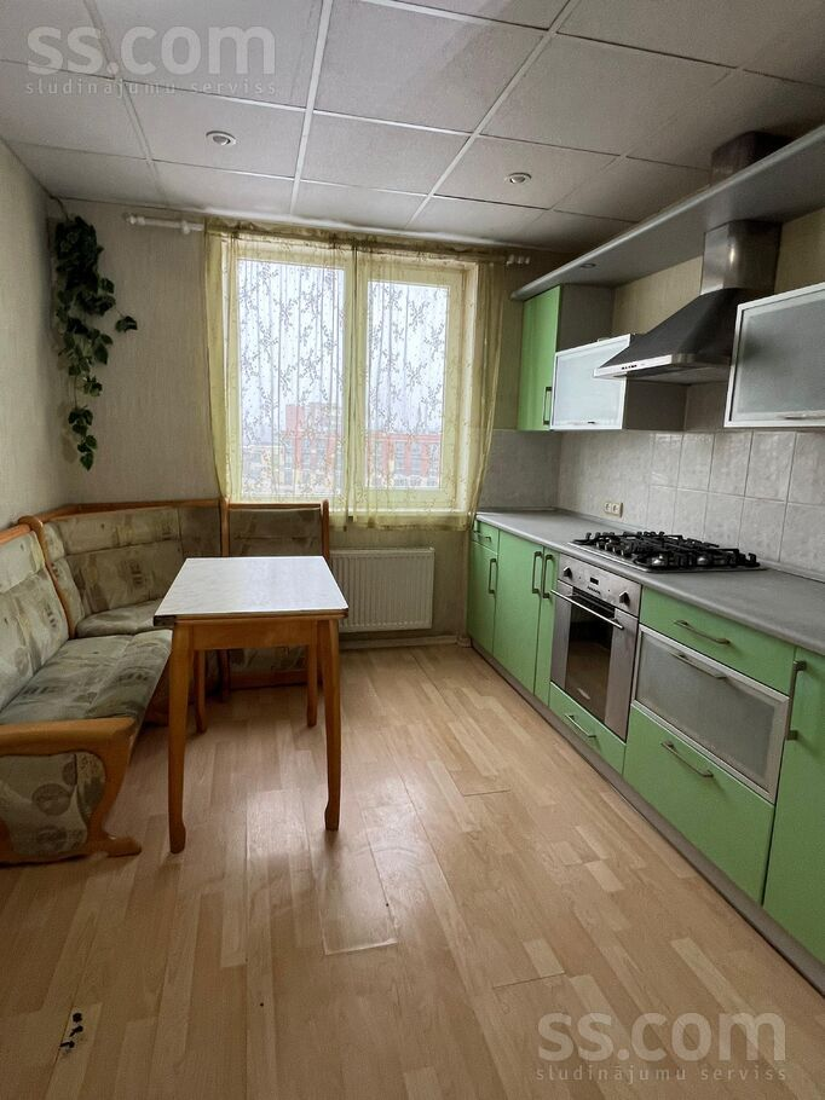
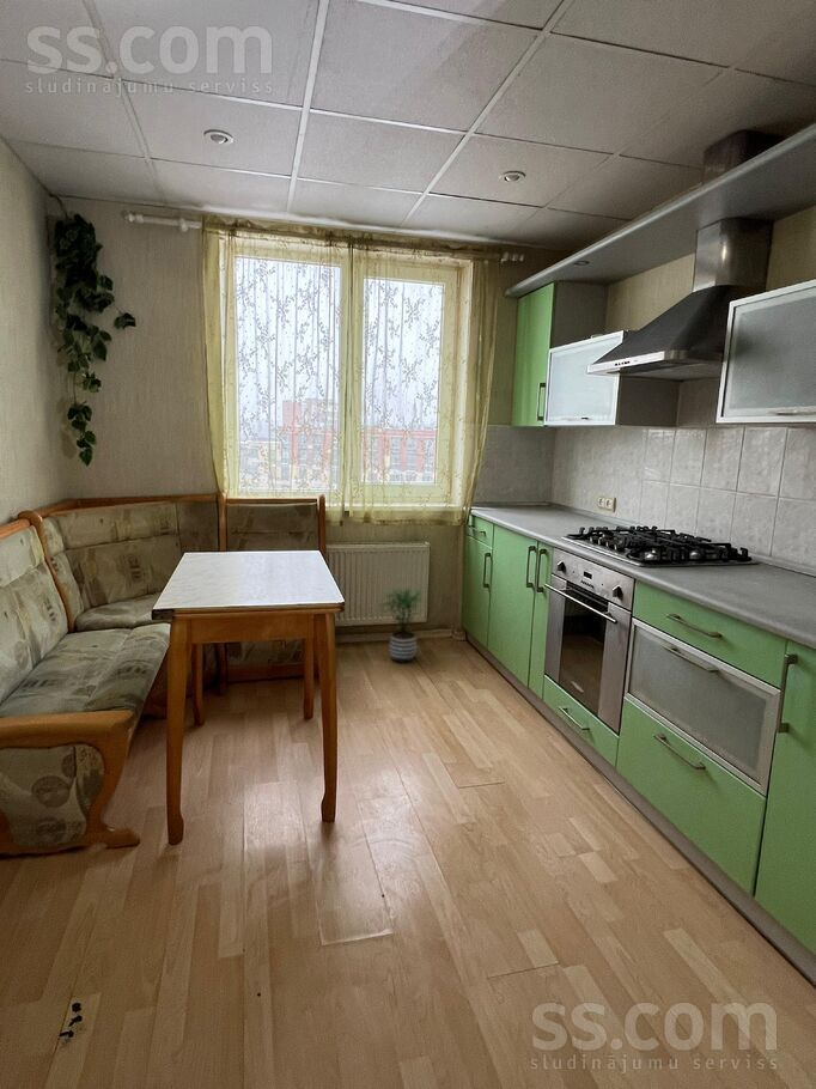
+ potted plant [376,585,427,664]
